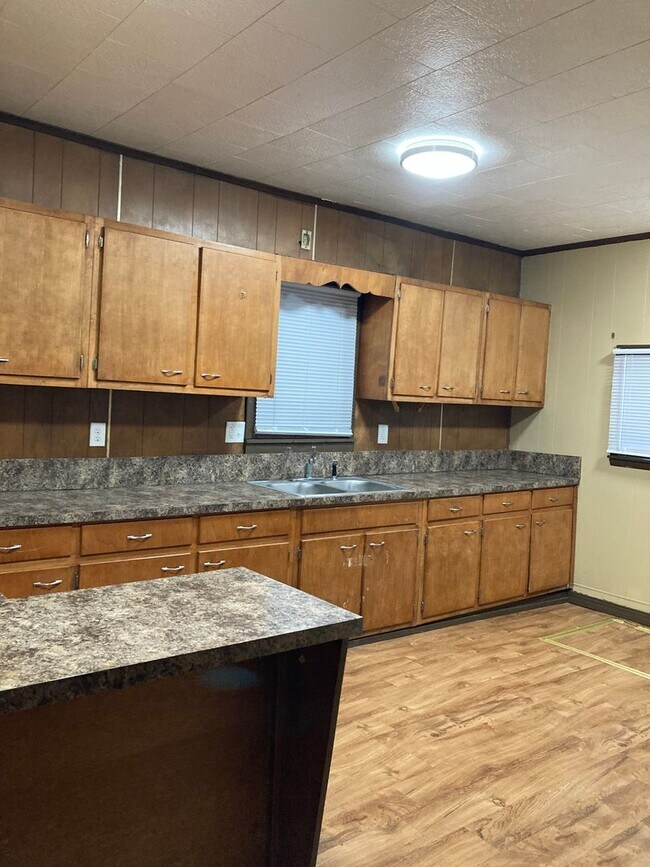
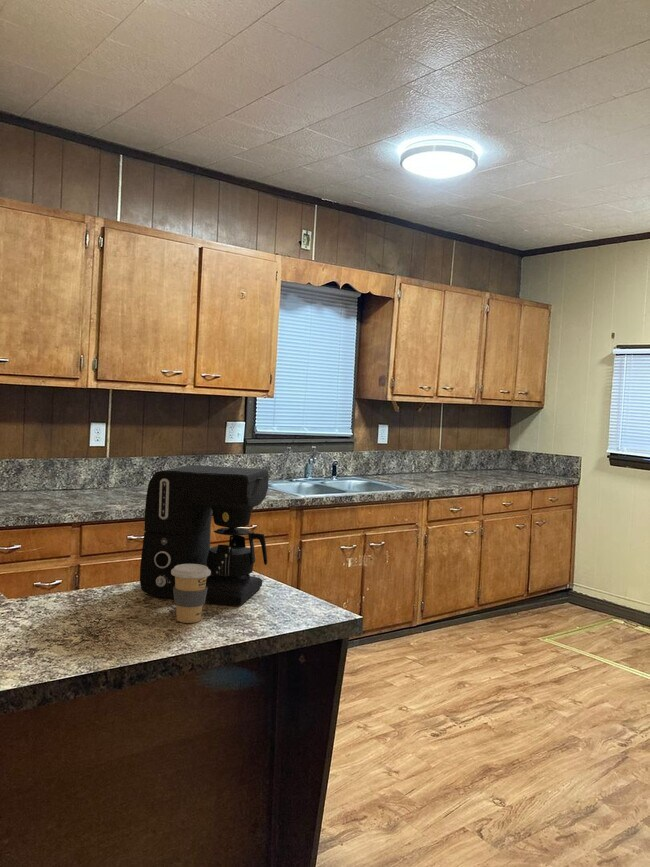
+ coffee maker [139,464,270,607]
+ coffee cup [171,564,211,624]
